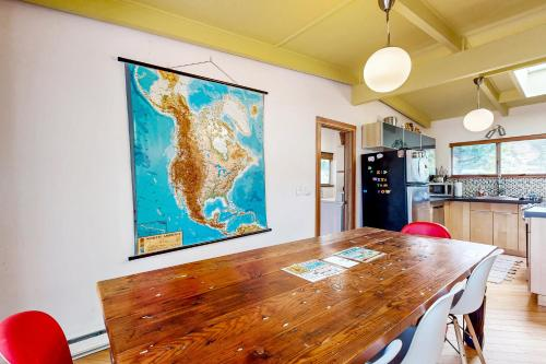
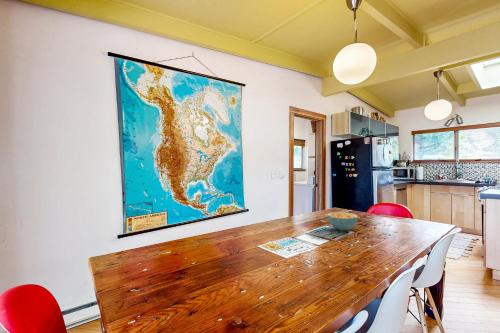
+ cereal bowl [327,211,359,231]
